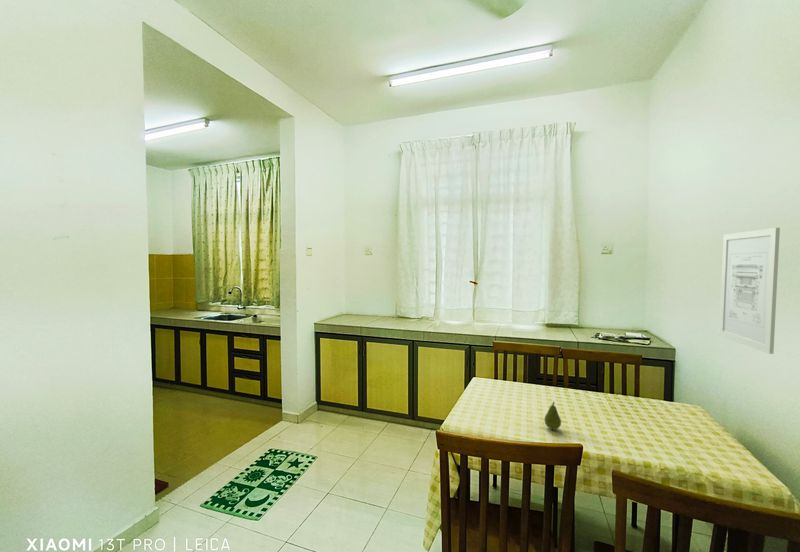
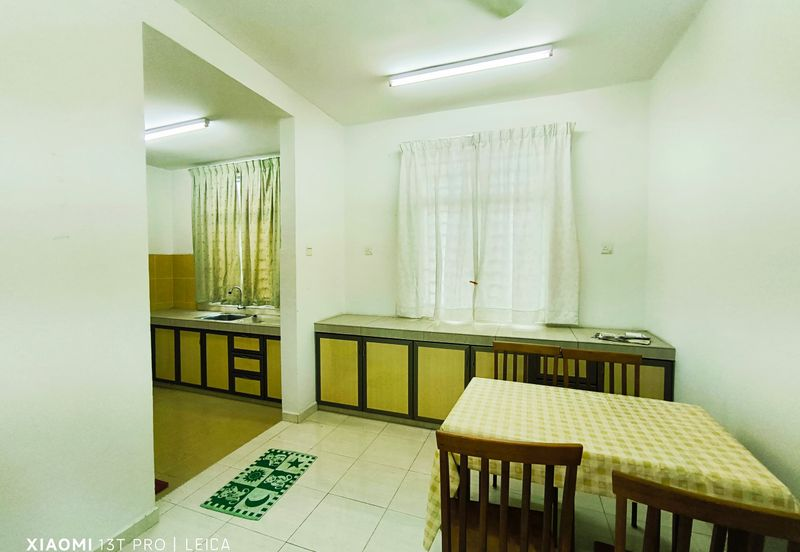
- wall art [718,227,781,355]
- fruit [543,401,562,430]
